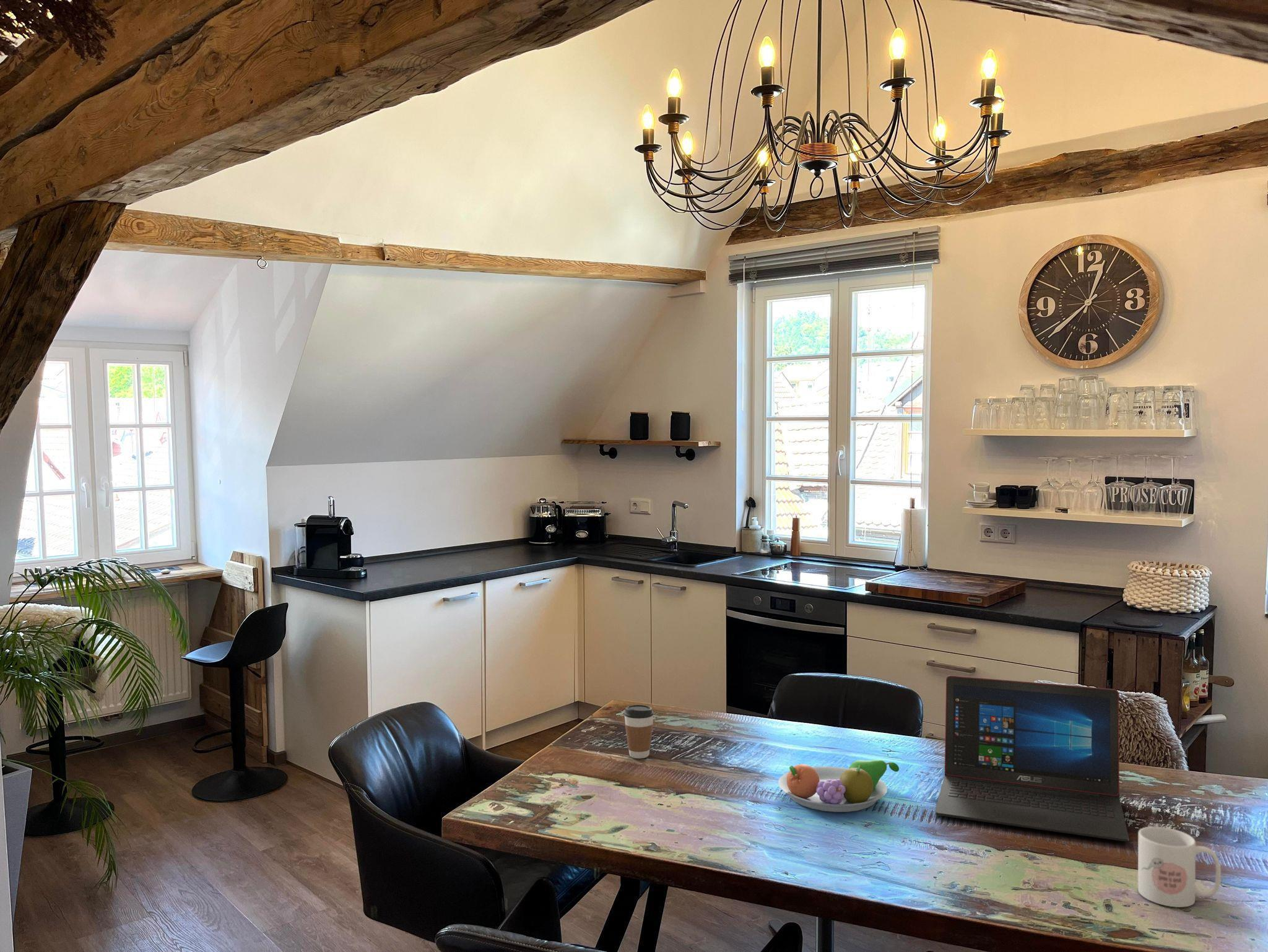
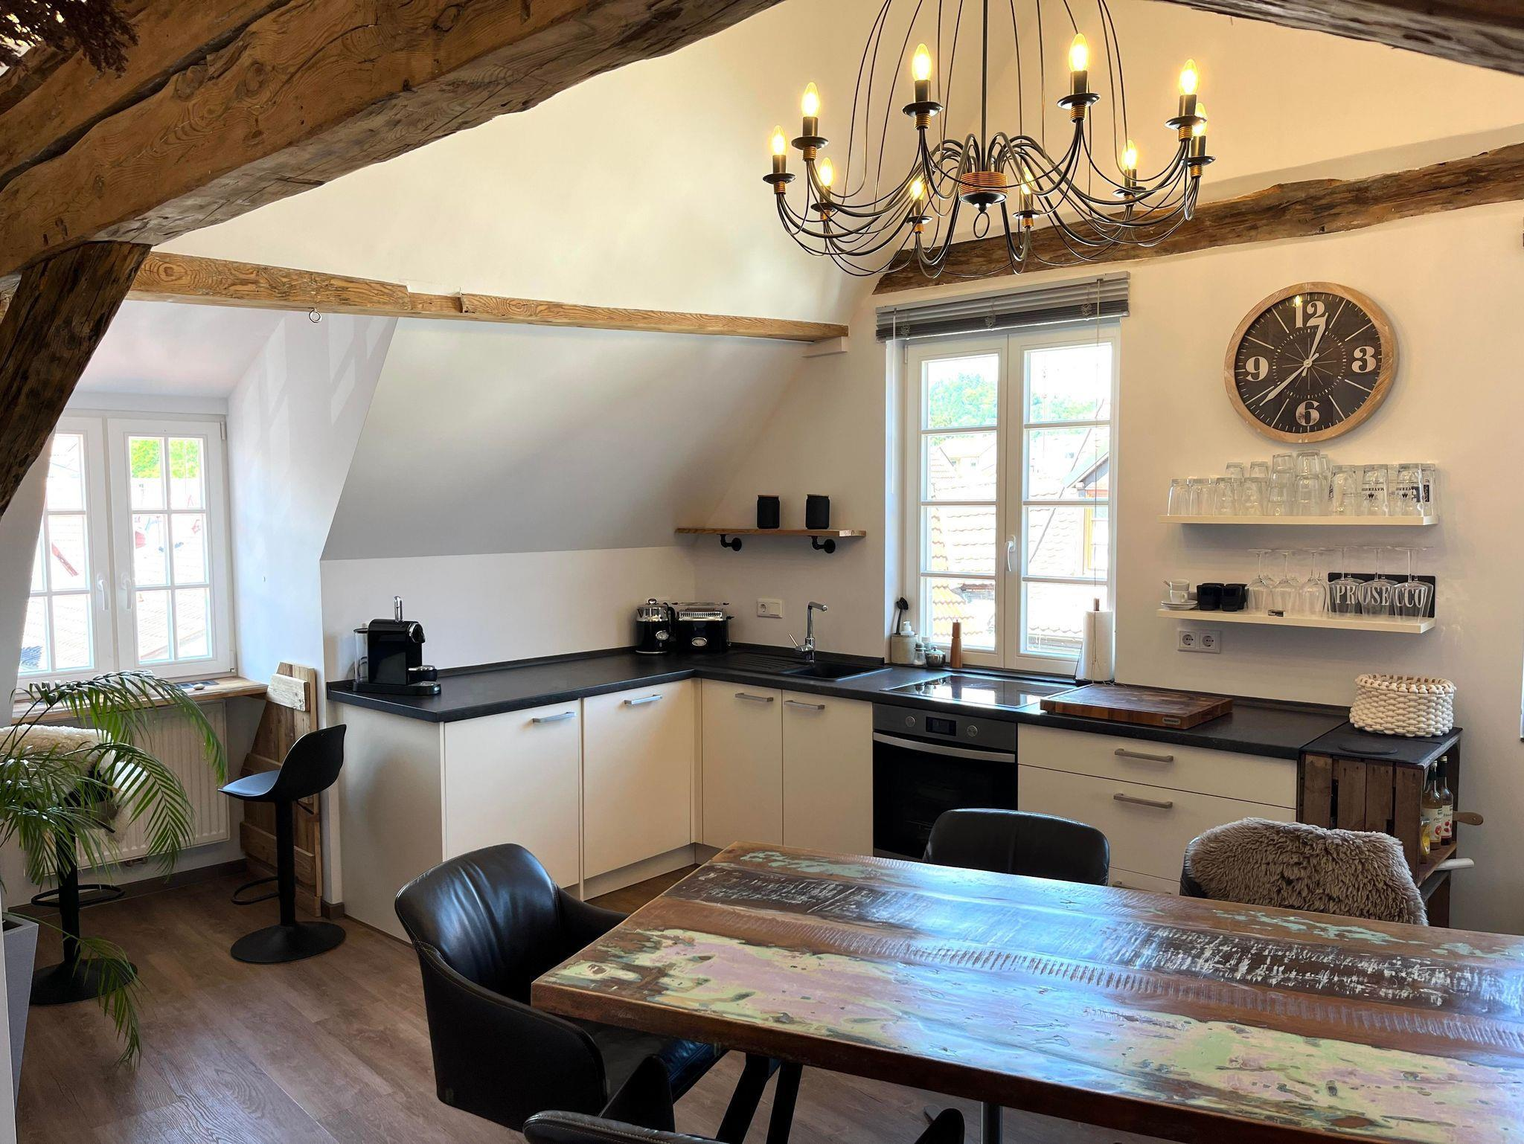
- coffee cup [623,704,654,759]
- mug [1137,826,1222,908]
- fruit bowl [778,759,900,813]
- laptop [934,675,1129,842]
